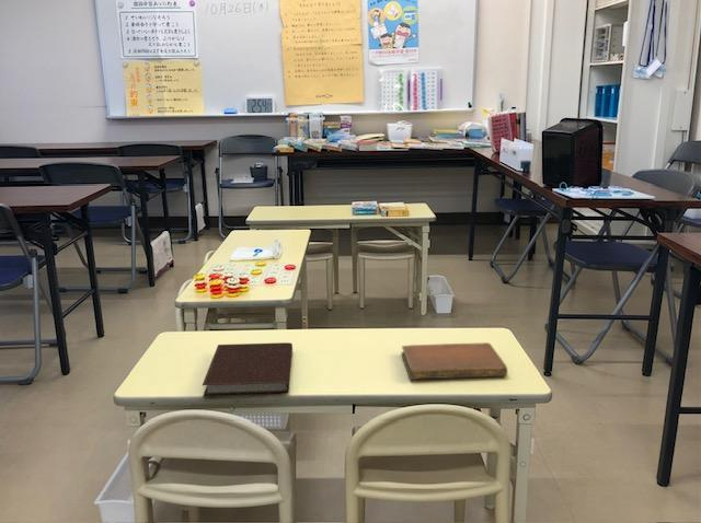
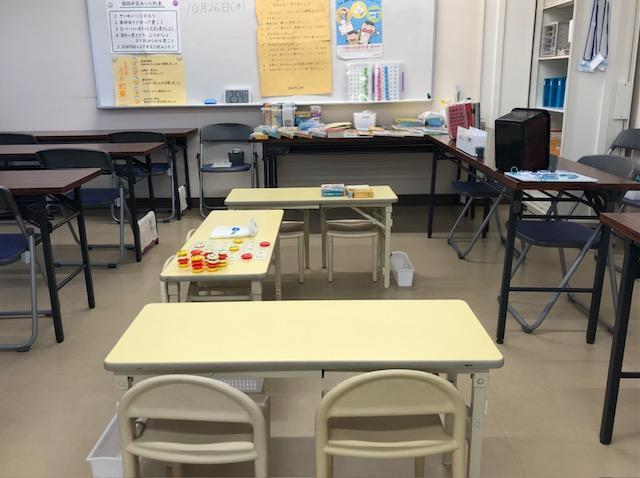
- notebook [400,341,508,381]
- notebook [202,341,294,397]
